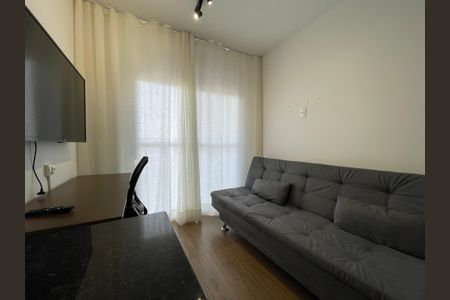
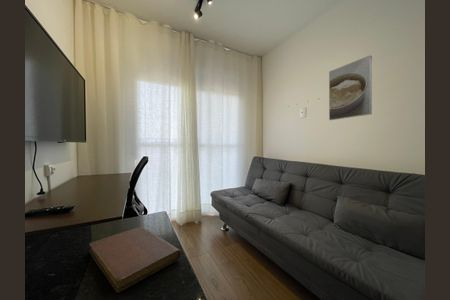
+ notebook [88,226,182,294]
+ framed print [328,54,373,121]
